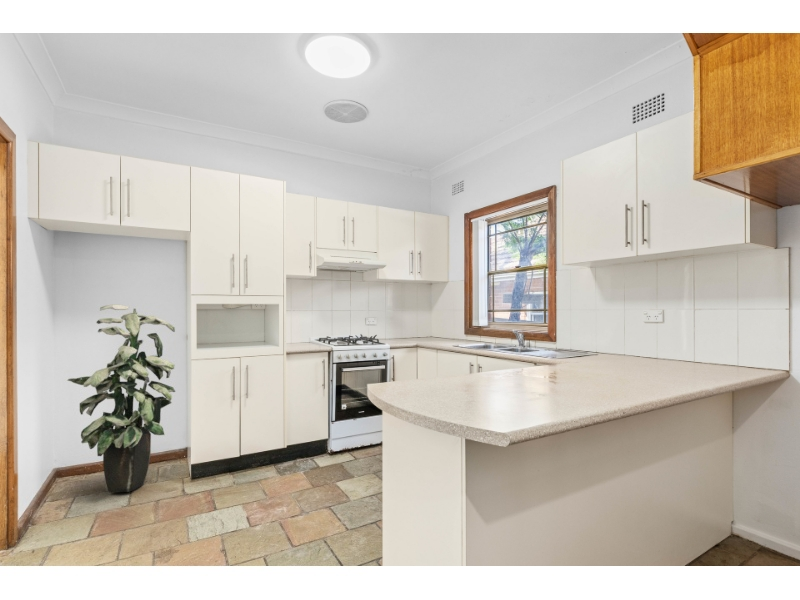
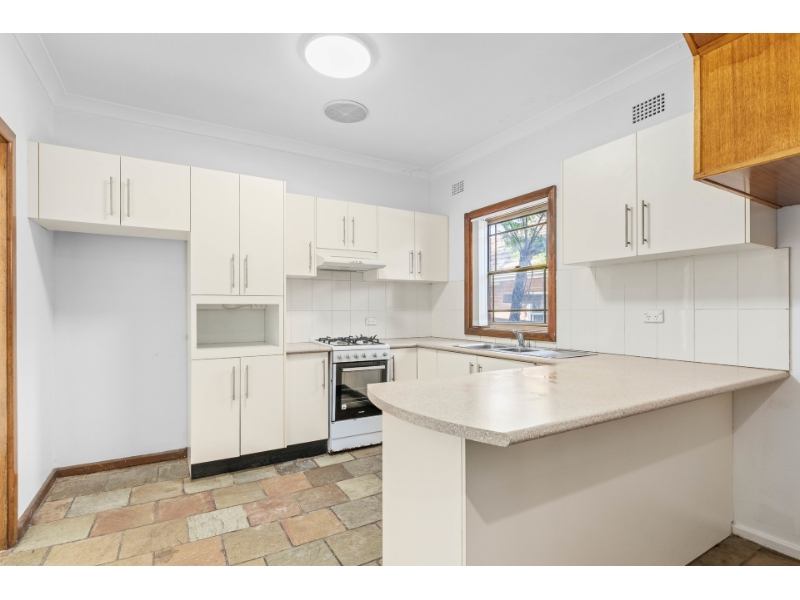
- indoor plant [66,304,177,493]
